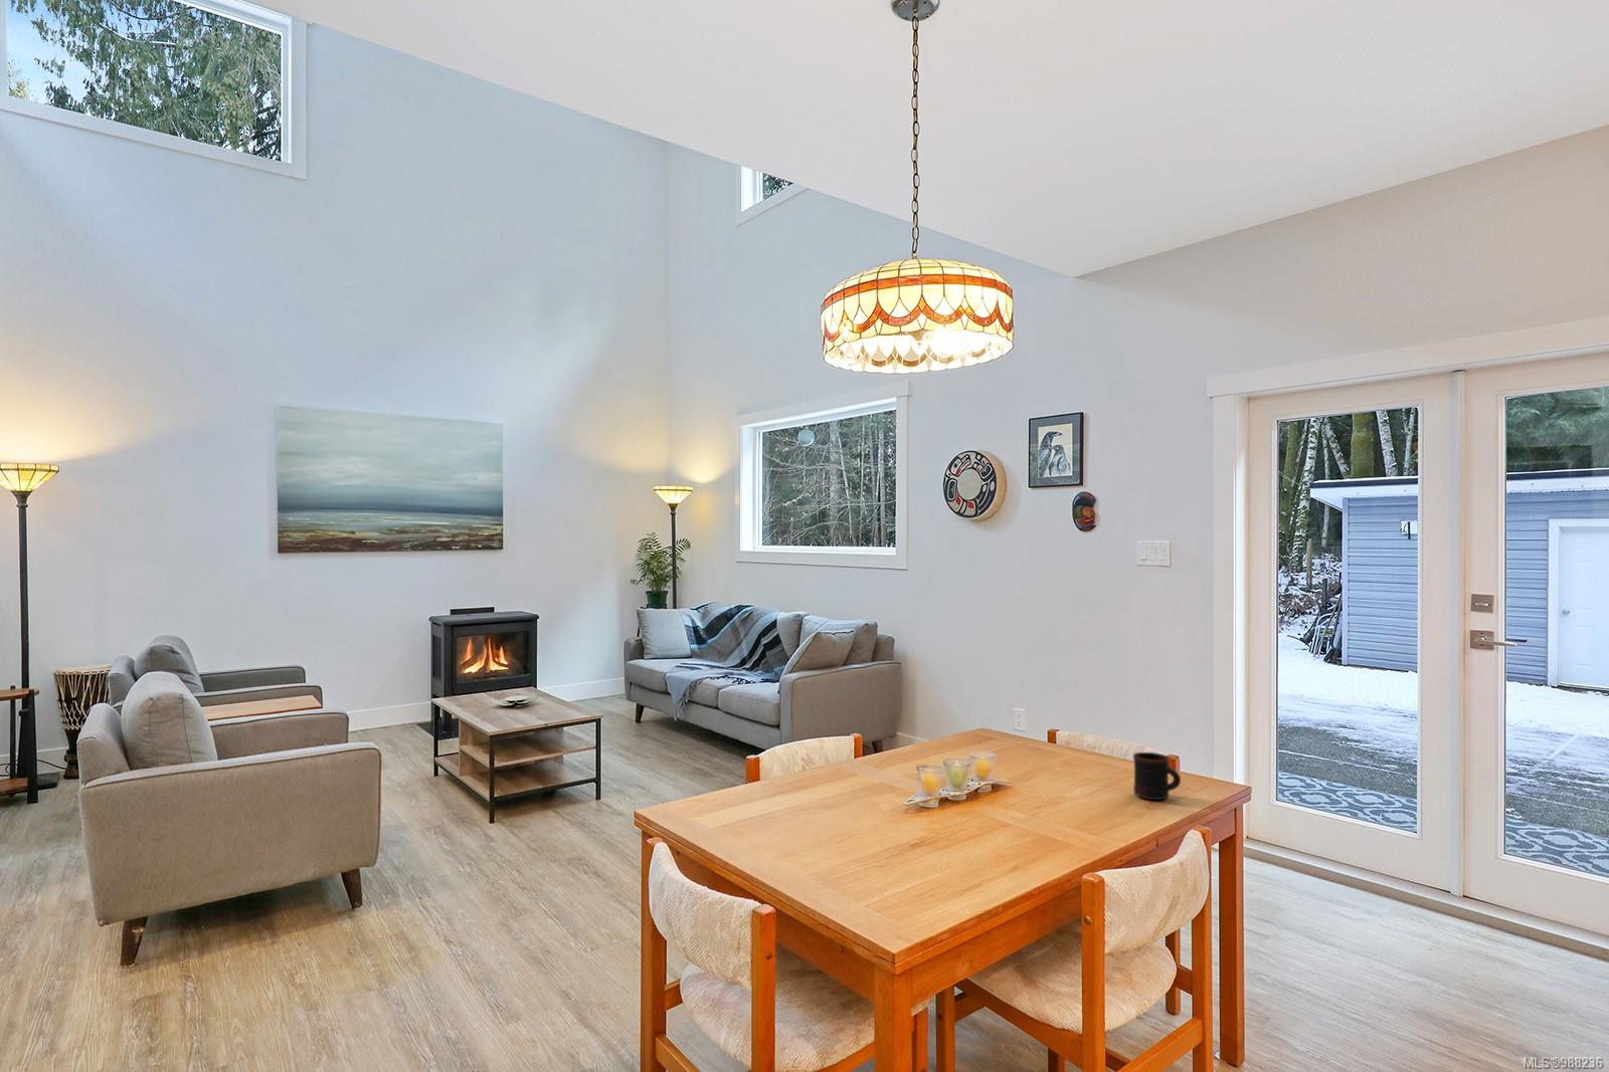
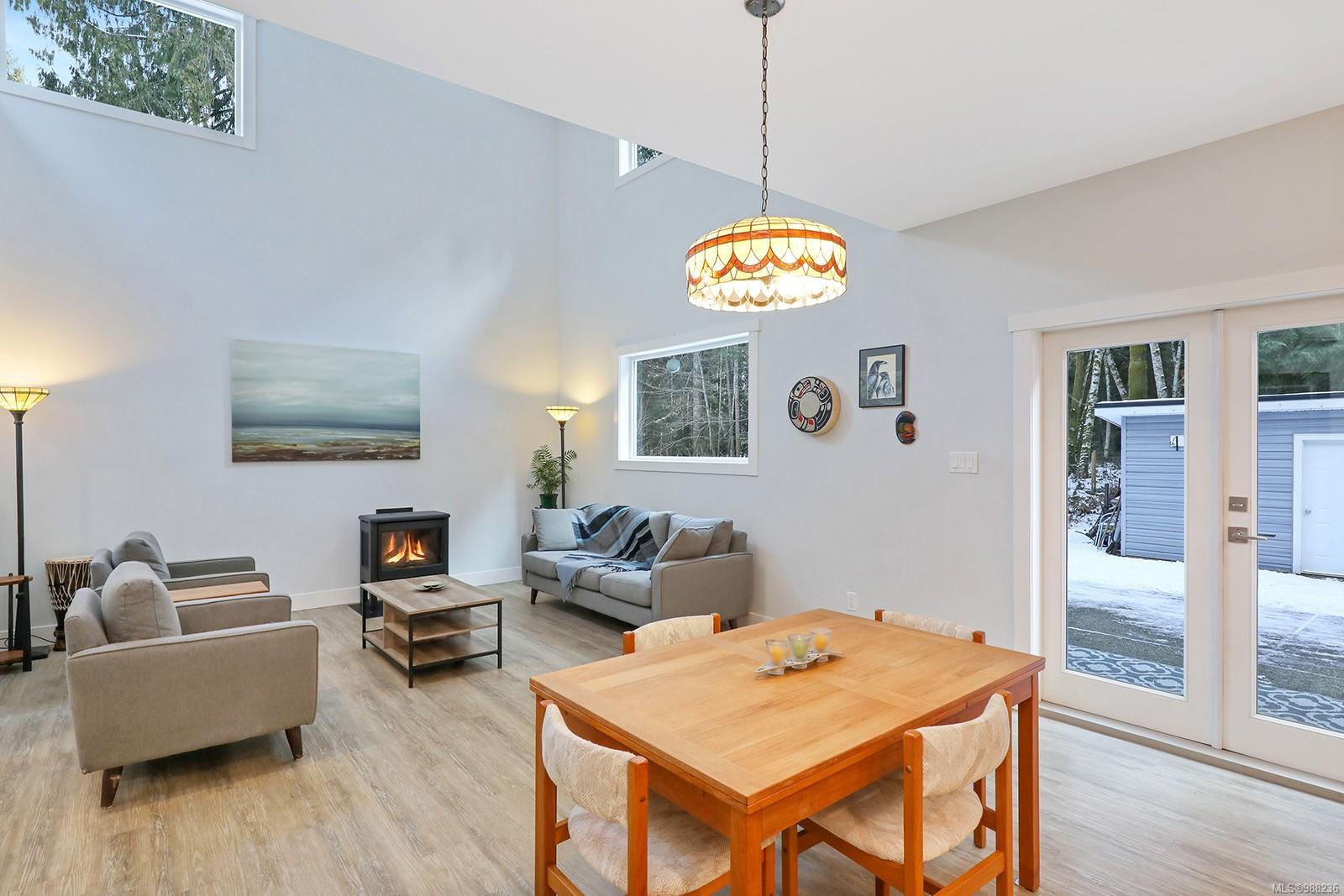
- mug [1133,751,1182,800]
